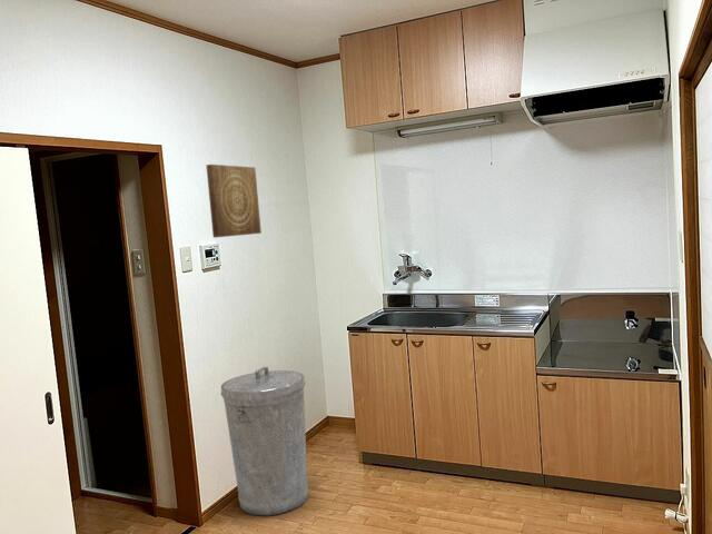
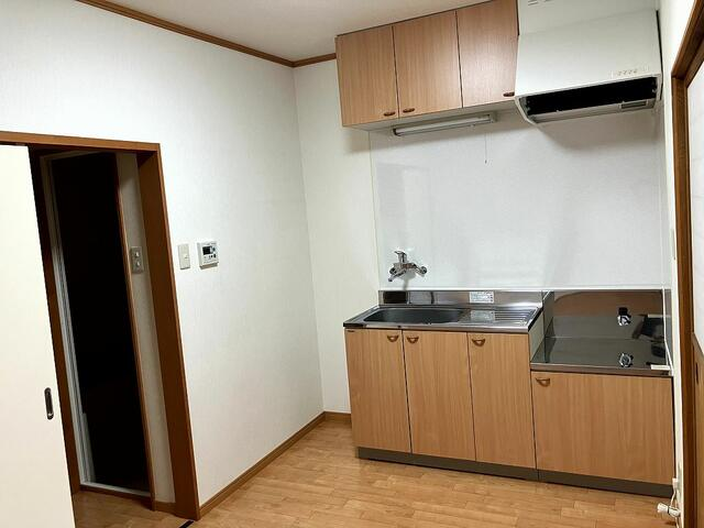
- wall art [205,164,263,239]
- trash can [220,366,309,516]
